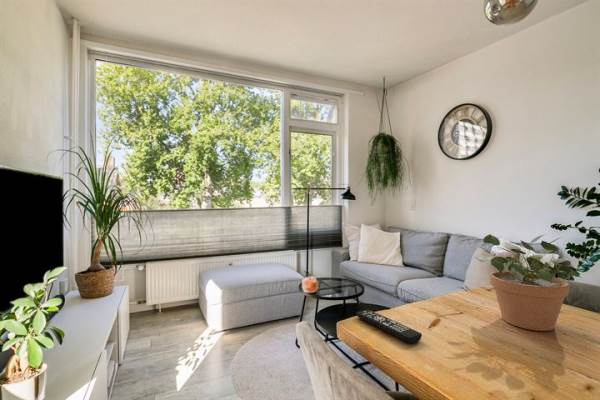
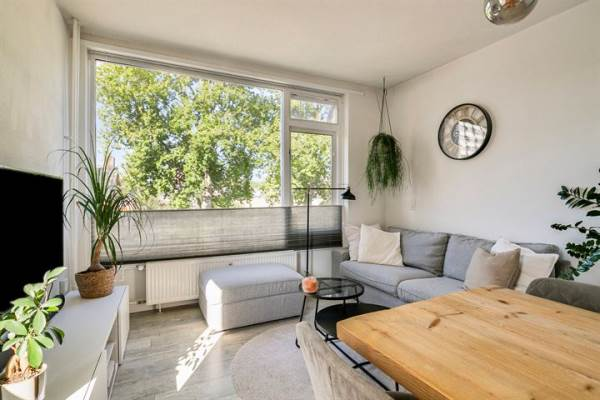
- remote control [356,309,423,344]
- potted plant [474,233,582,332]
